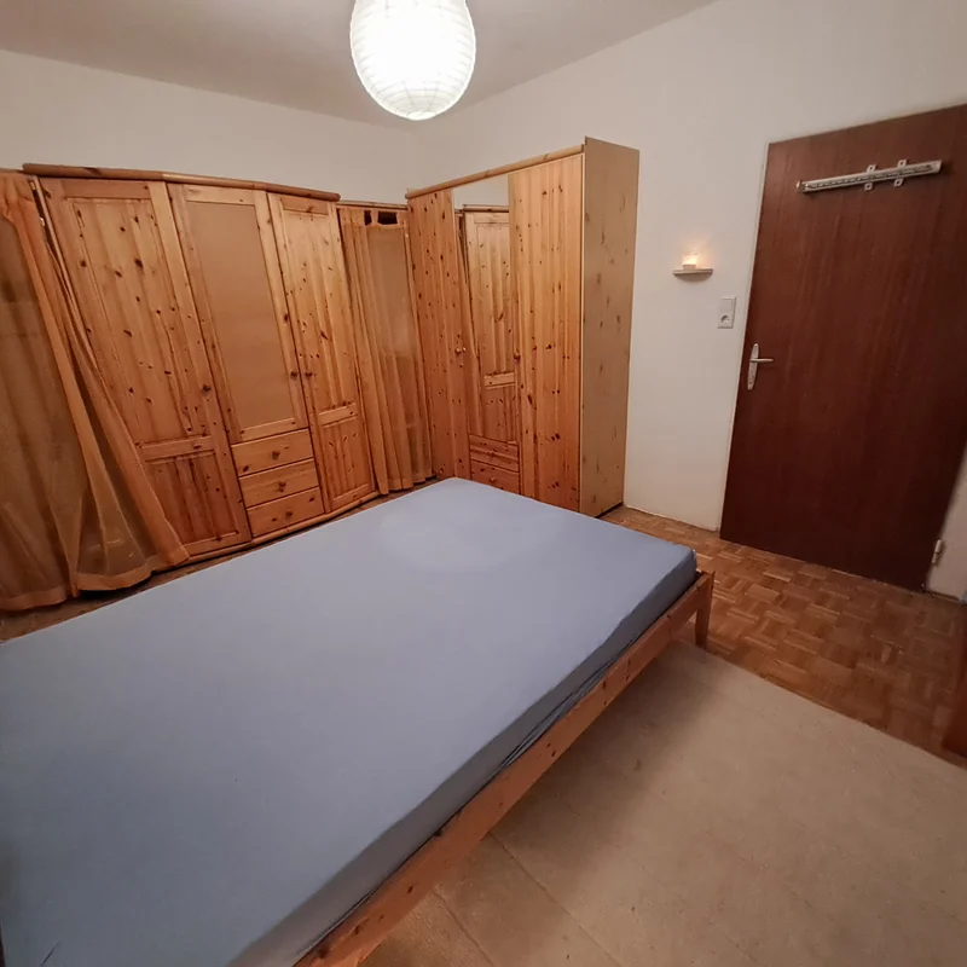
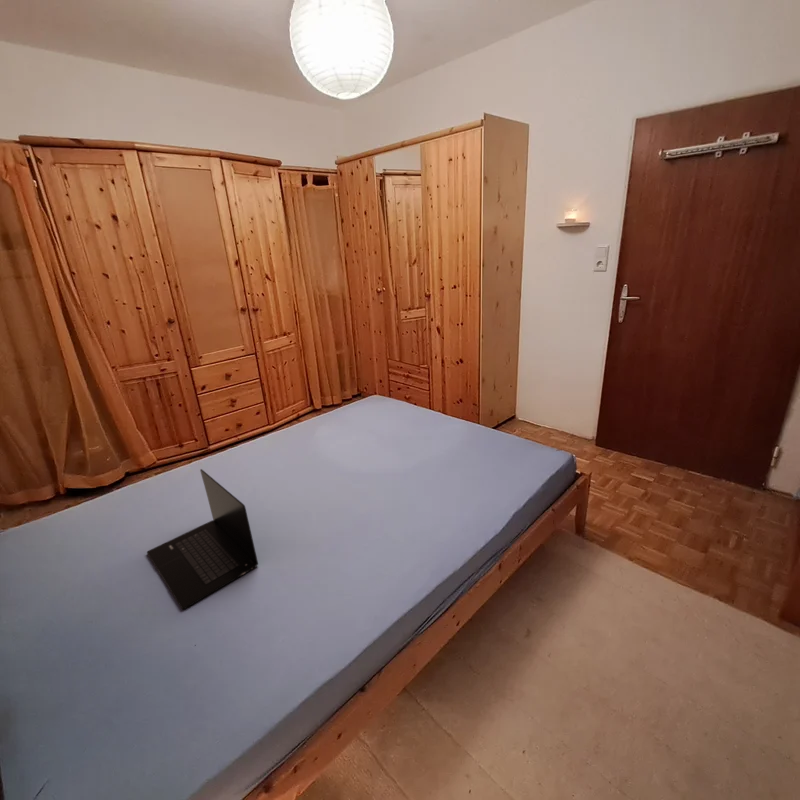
+ laptop [146,468,259,610]
